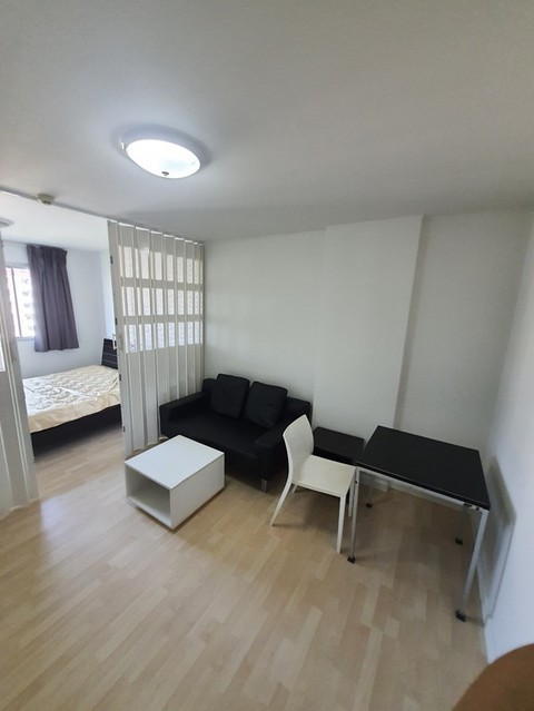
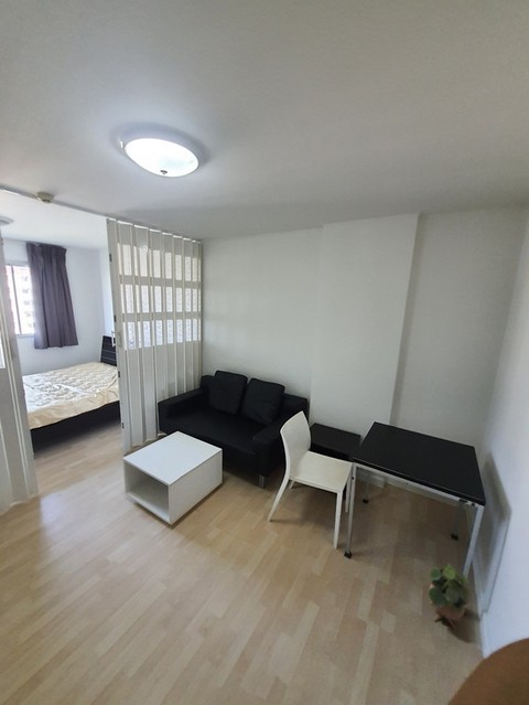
+ potted plant [428,562,471,631]
